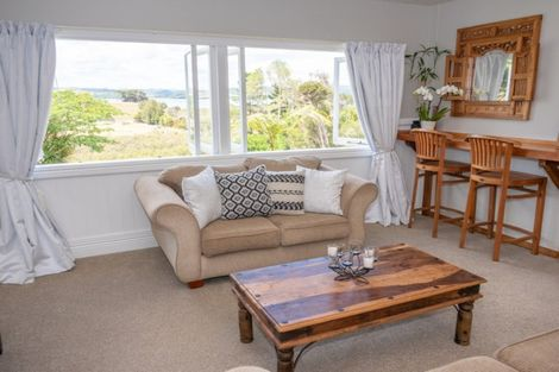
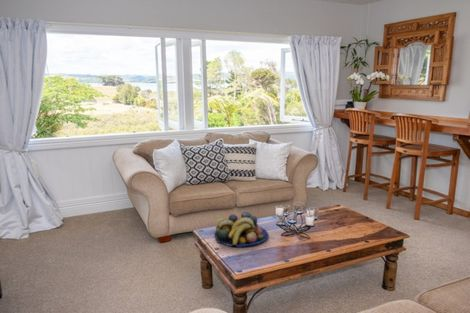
+ fruit bowl [214,211,269,248]
